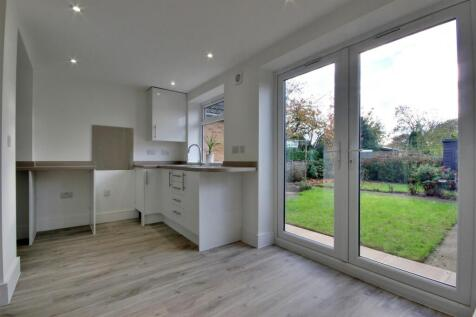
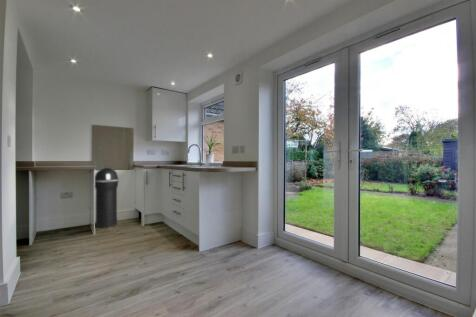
+ trash can [94,167,120,229]
